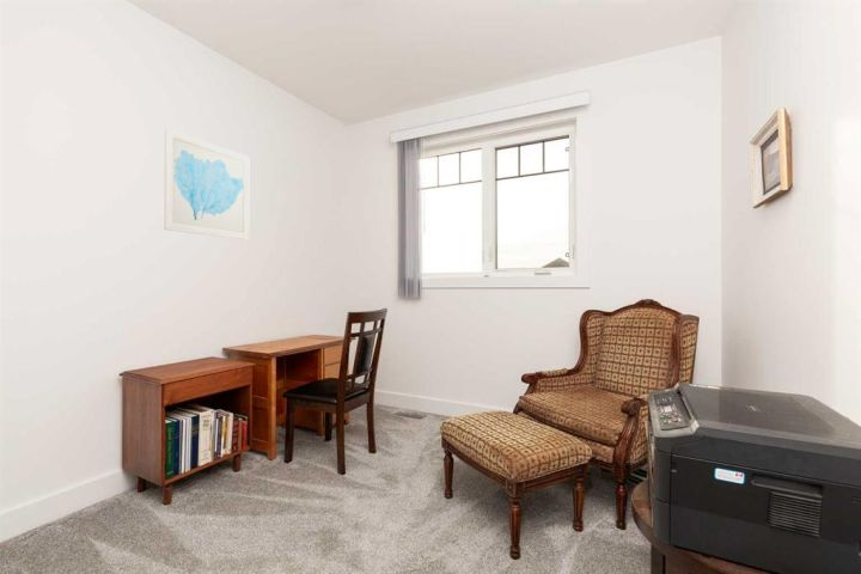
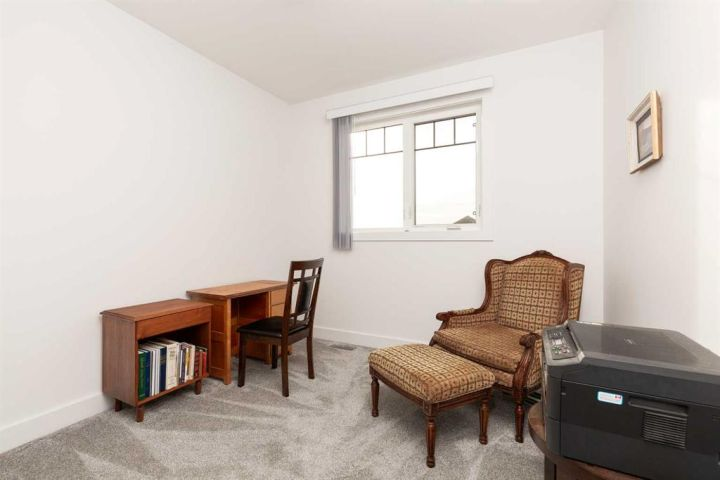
- wall art [164,128,250,242]
